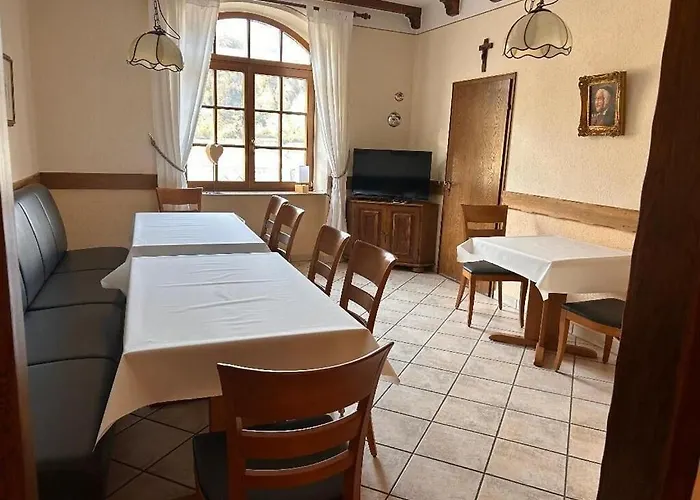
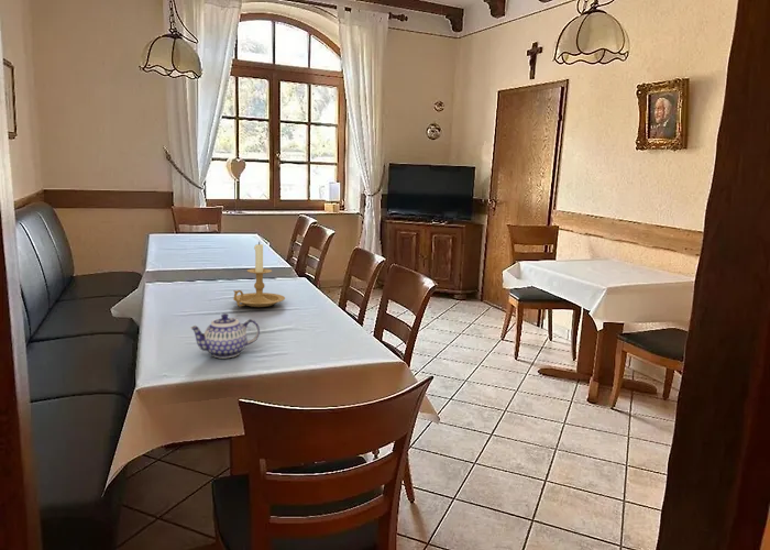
+ teapot [190,312,261,359]
+ candle holder [232,241,286,308]
